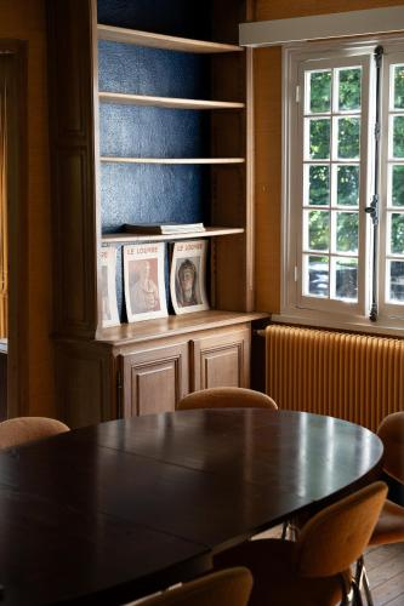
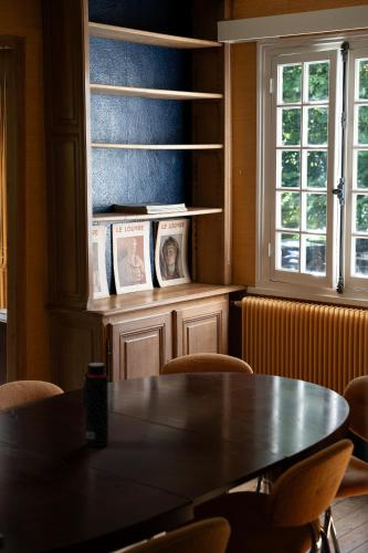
+ water bottle [82,362,109,448]
